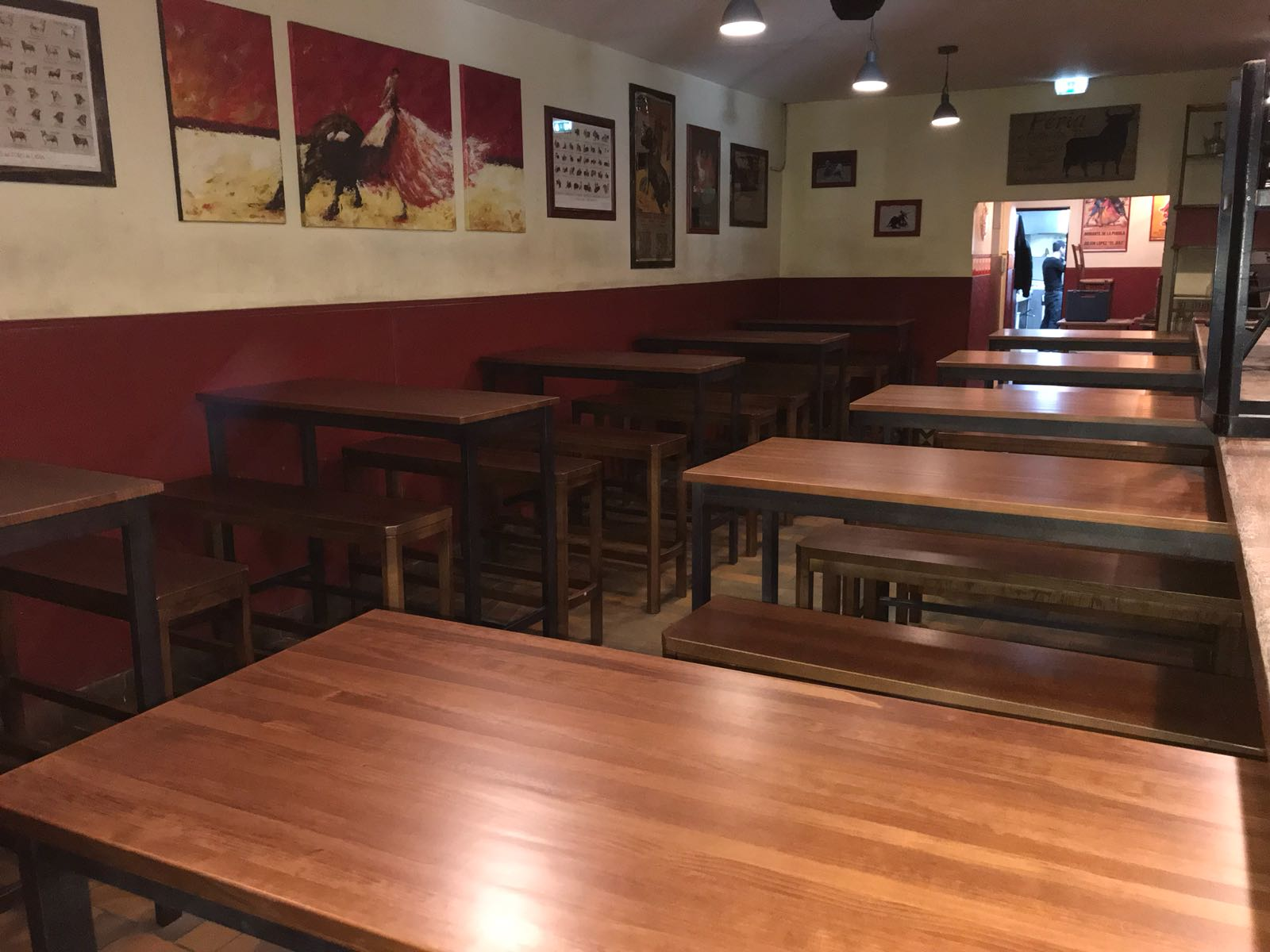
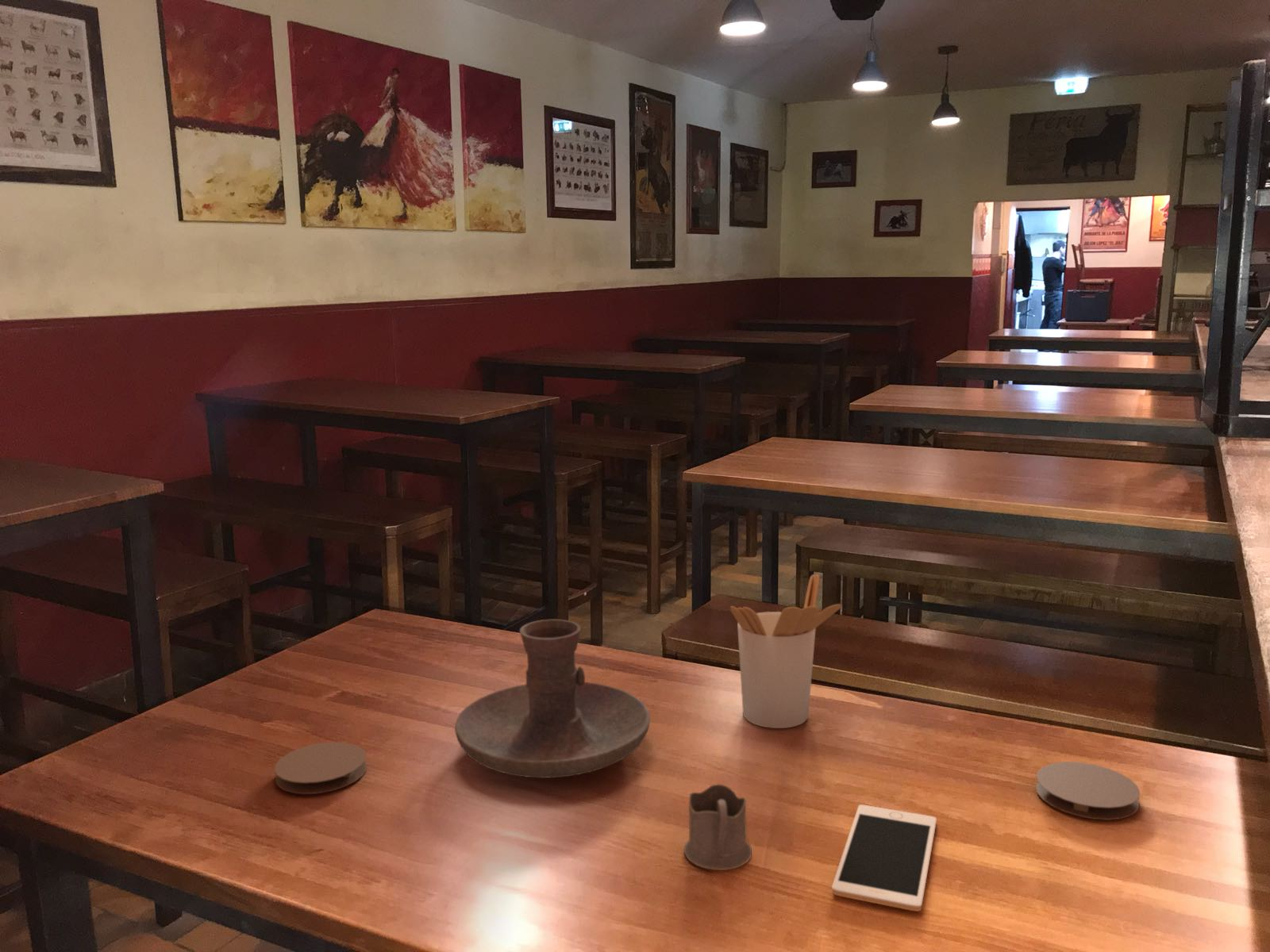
+ tea glass holder [683,783,752,871]
+ utensil holder [729,574,842,729]
+ coaster [274,741,368,795]
+ coaster [1035,761,1141,821]
+ cell phone [831,804,937,912]
+ candle holder [454,619,651,779]
